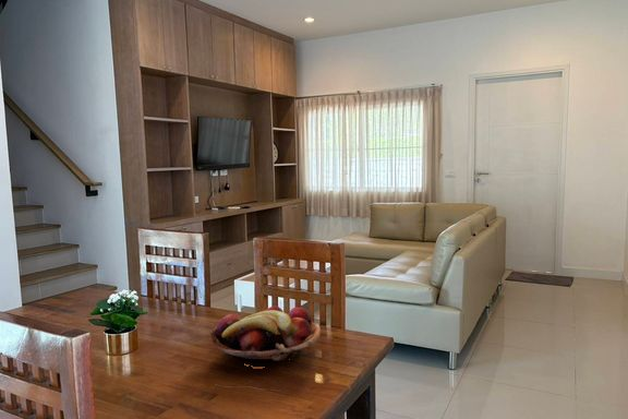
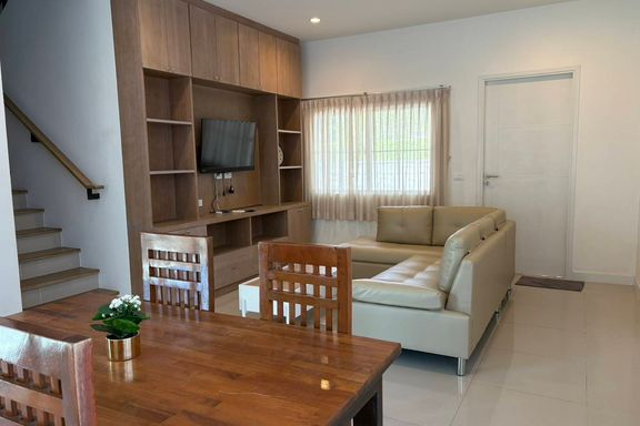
- fruit basket [208,304,322,363]
